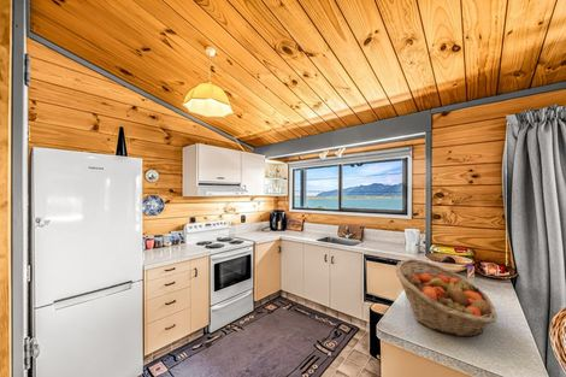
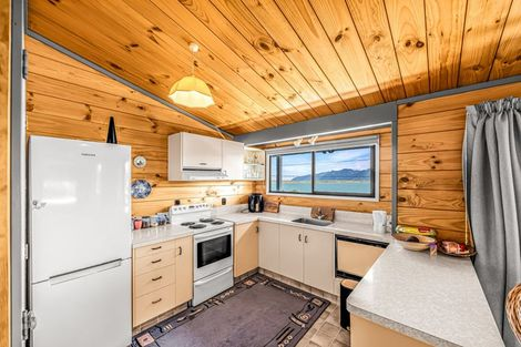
- fruit basket [394,258,499,337]
